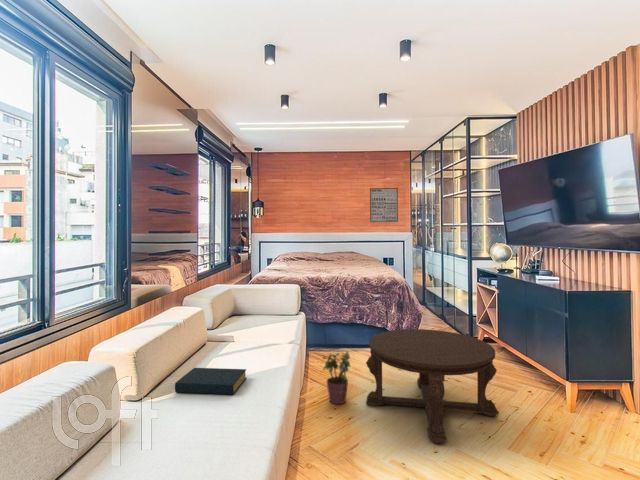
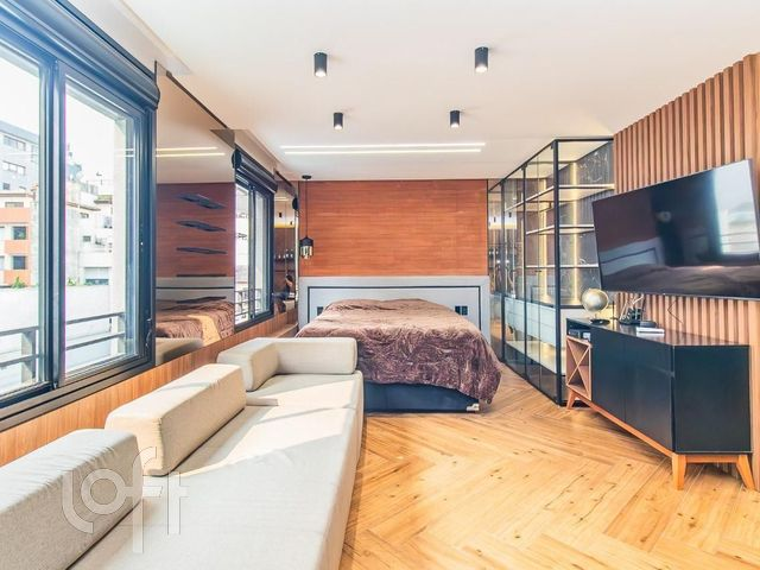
- coffee table [365,328,500,444]
- potted plant [321,350,351,405]
- wall art [369,187,399,223]
- hardback book [174,367,247,395]
